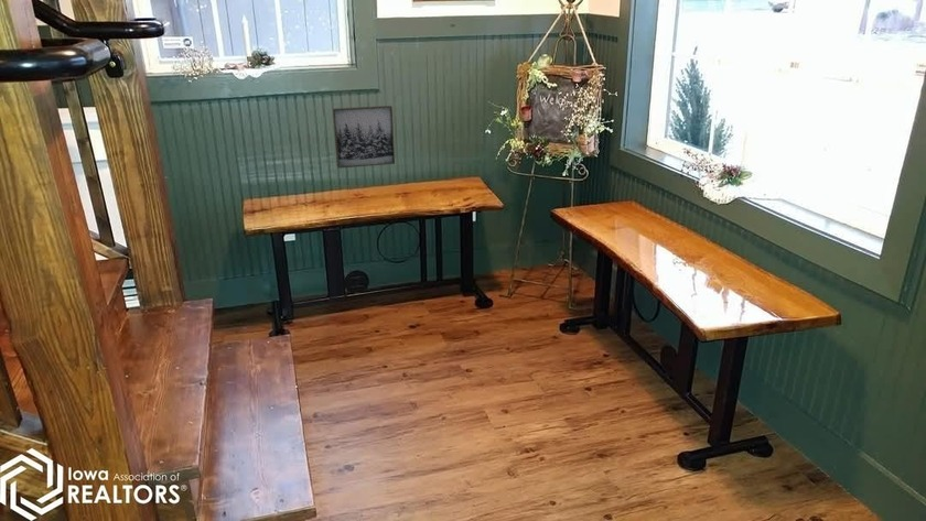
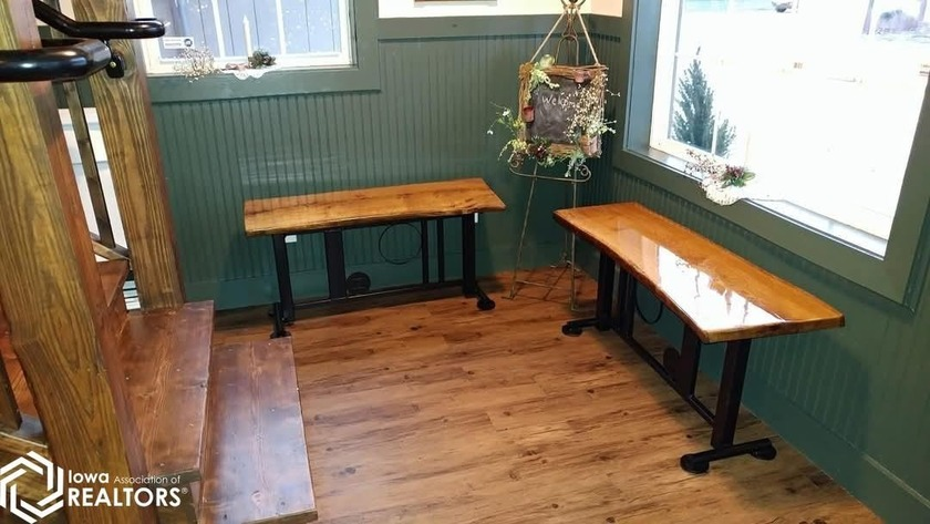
- wall art [332,105,396,170]
